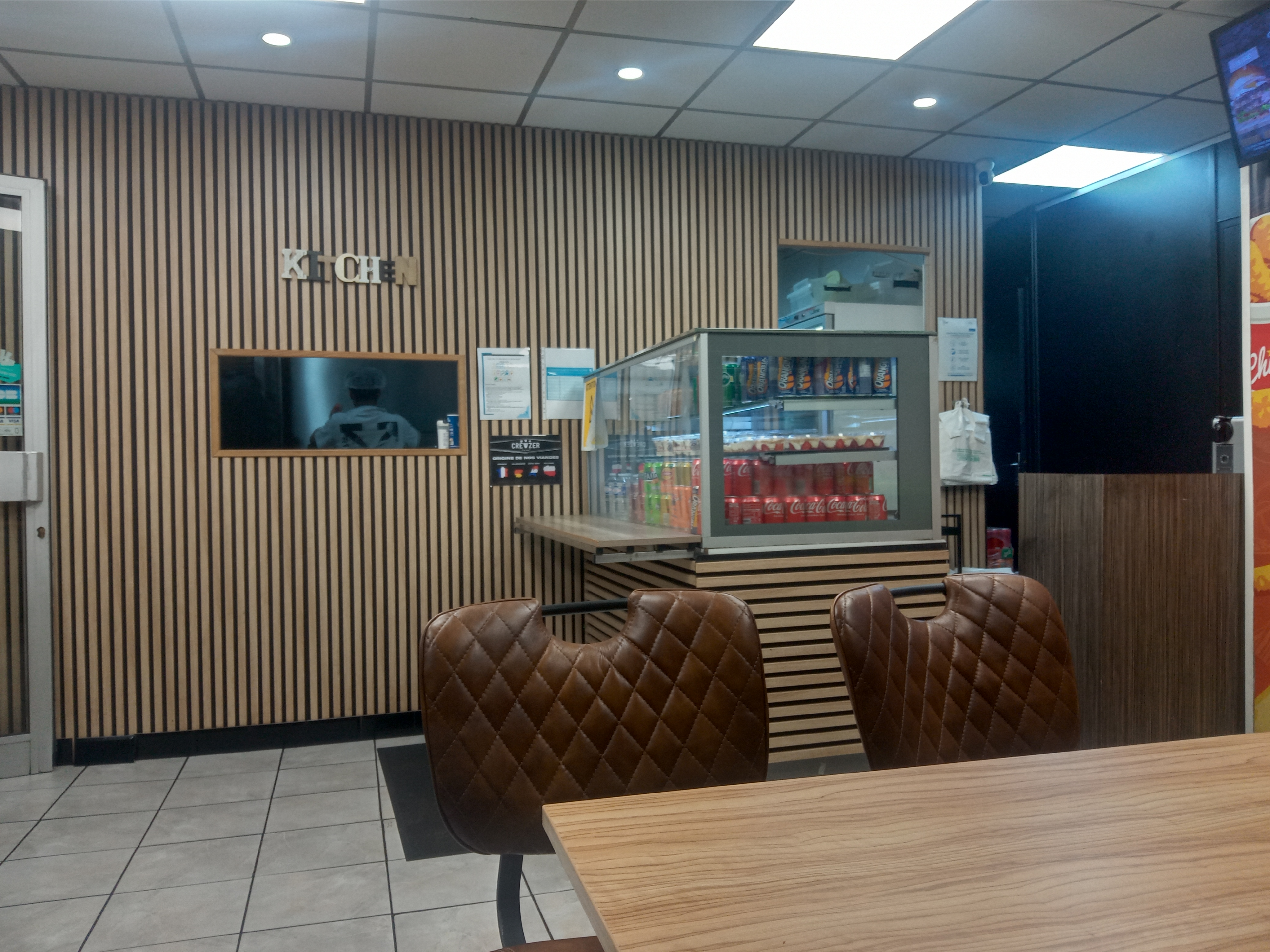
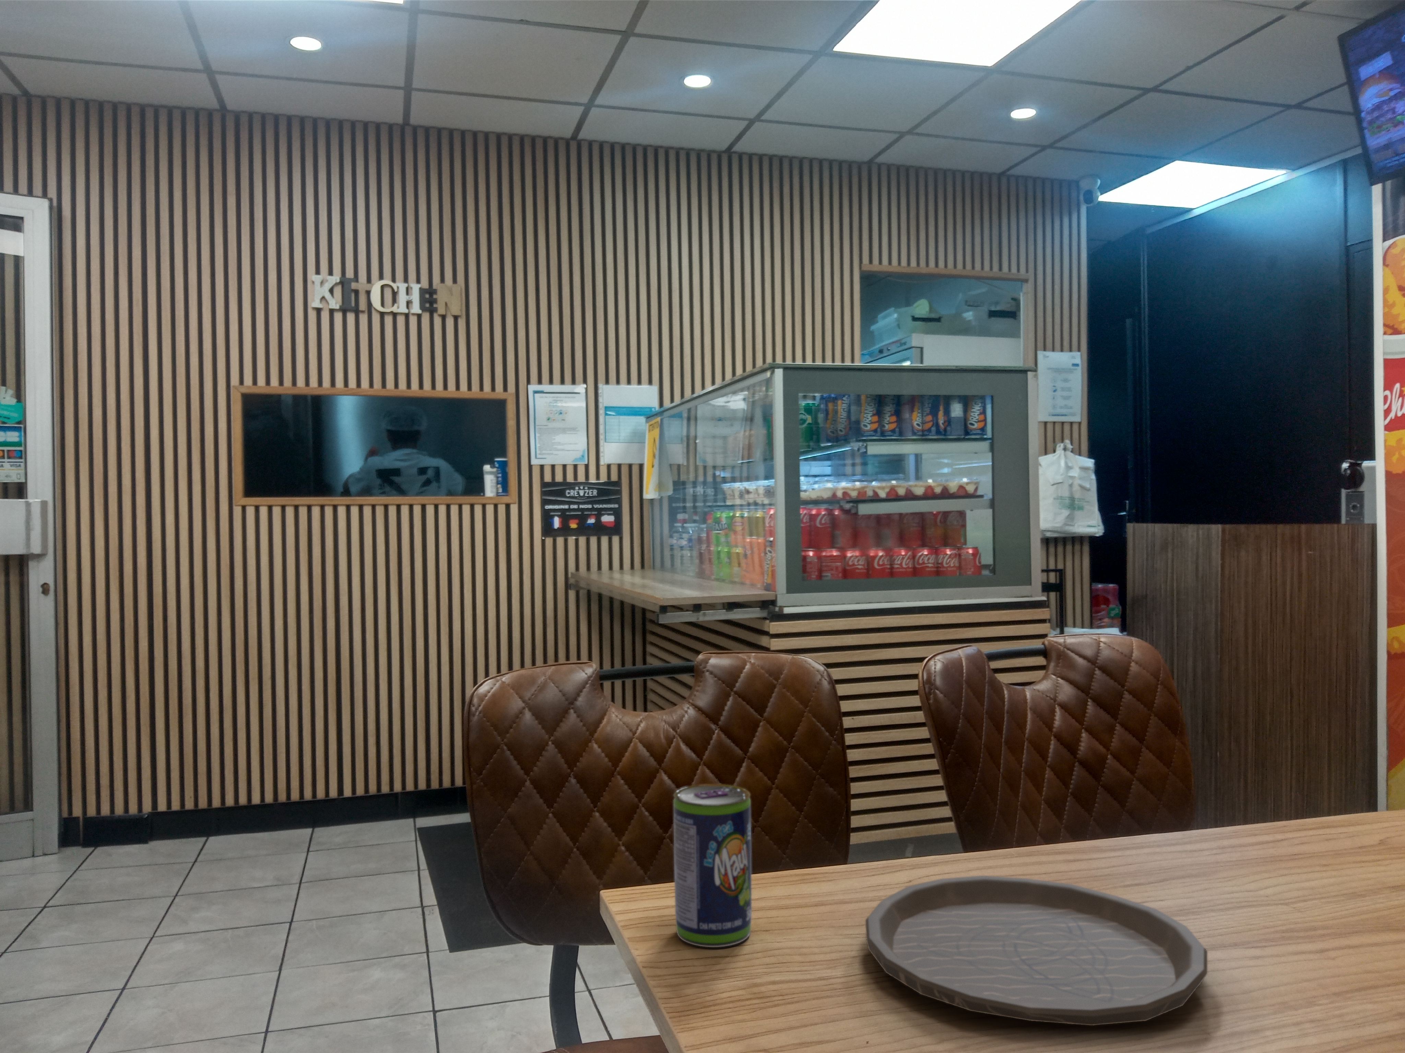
+ beverage can [673,783,752,948]
+ plate [865,875,1208,1026]
